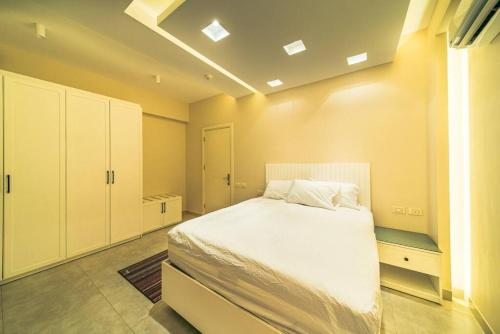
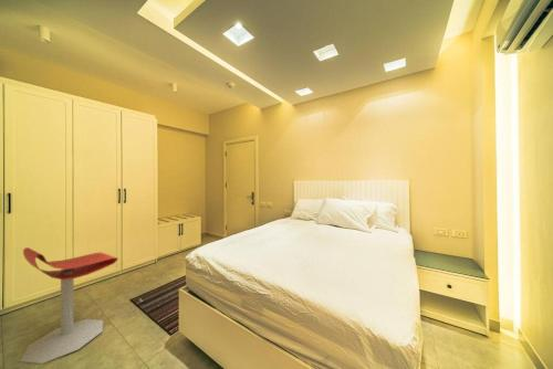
+ stool [19,246,119,365]
